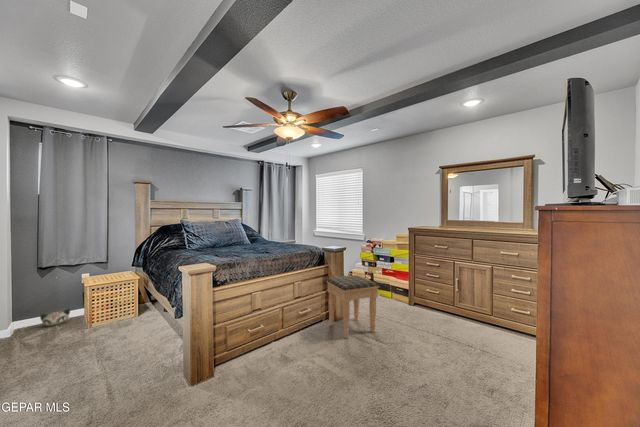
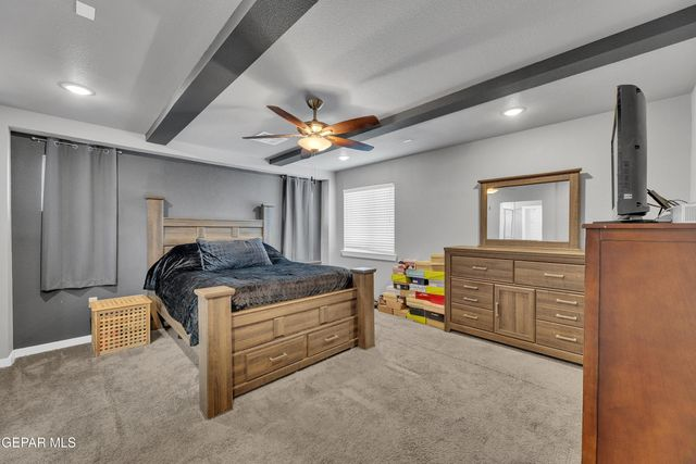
- footstool [325,274,380,339]
- plush toy [39,308,71,327]
